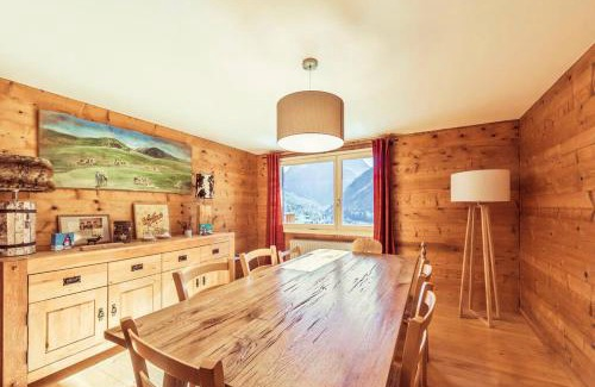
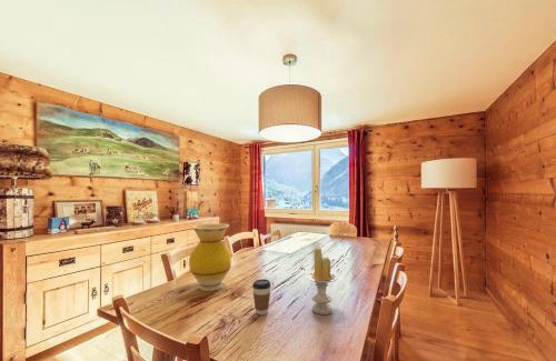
+ vase [189,222,232,292]
+ candle [305,248,339,315]
+ coffee cup [251,278,272,315]
